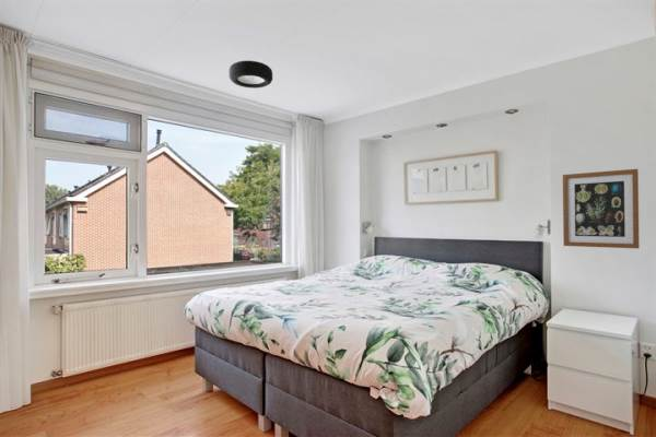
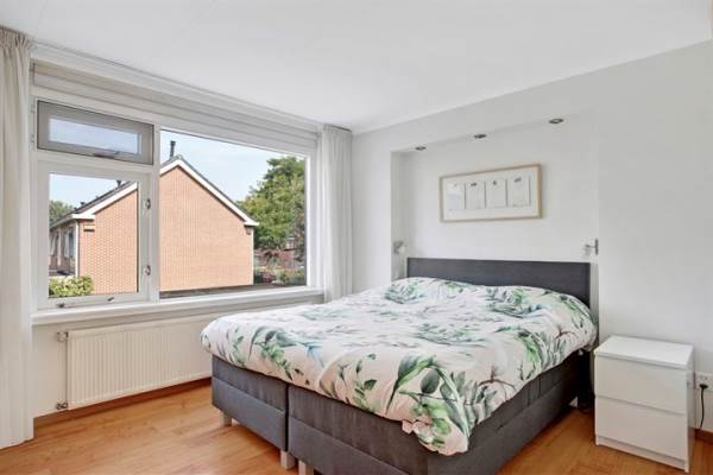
- wall art [562,168,641,249]
- ceiling light [227,60,273,90]
